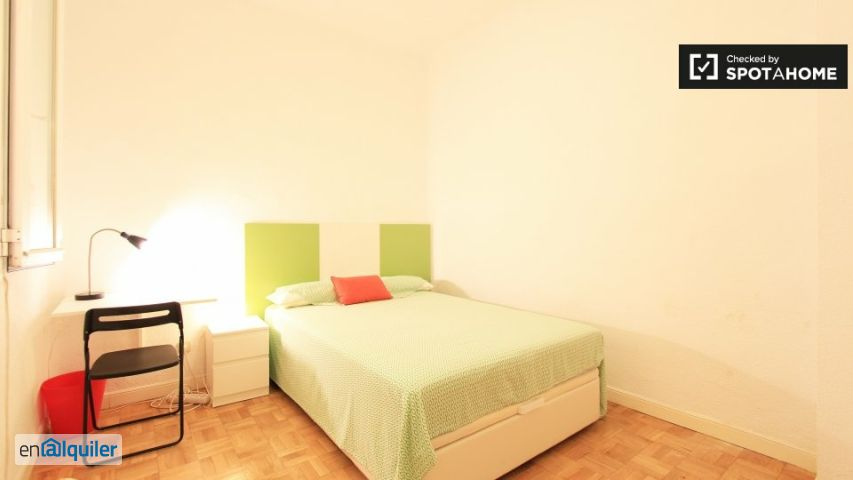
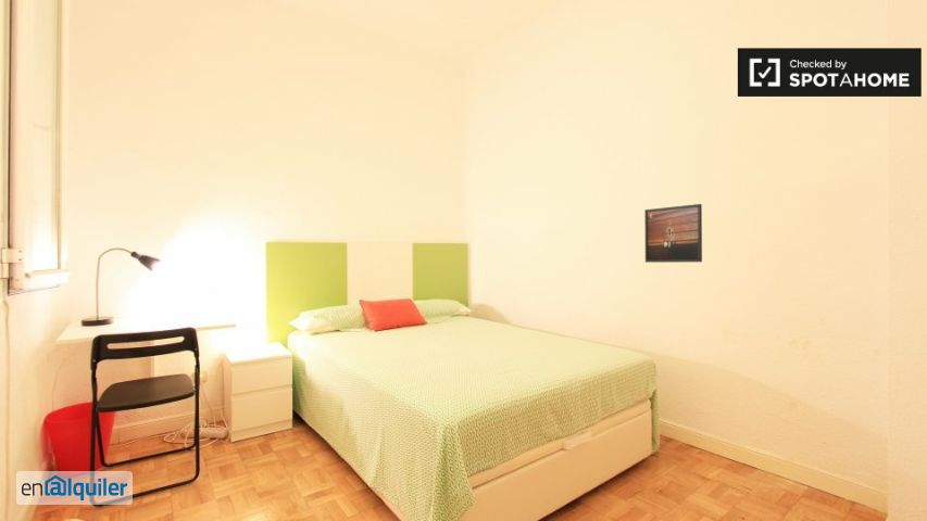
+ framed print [643,203,703,264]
